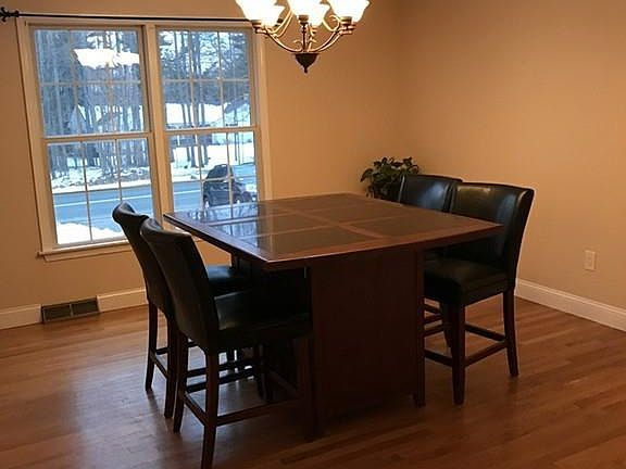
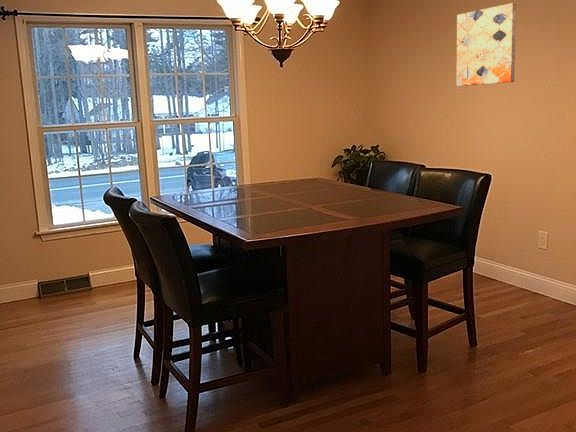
+ wall art [455,2,517,87]
